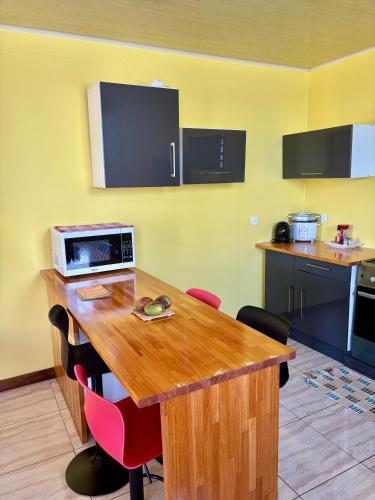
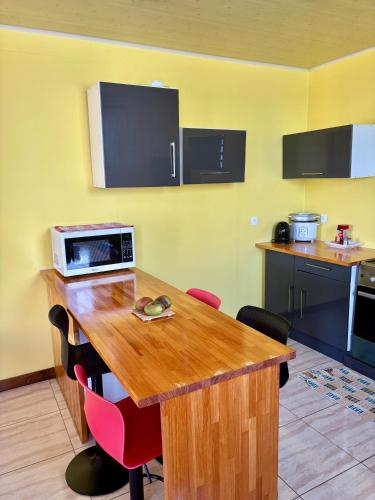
- dish towel [74,284,111,302]
